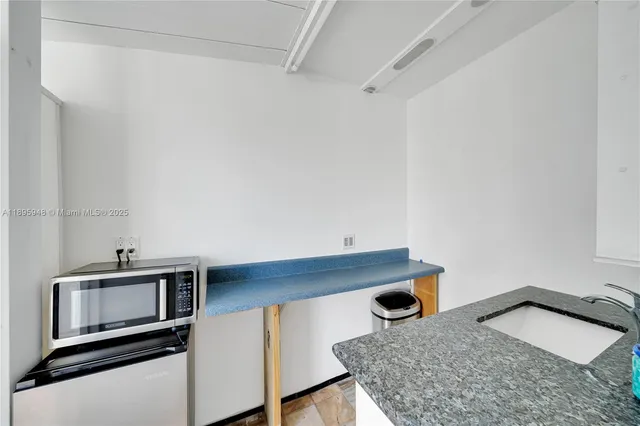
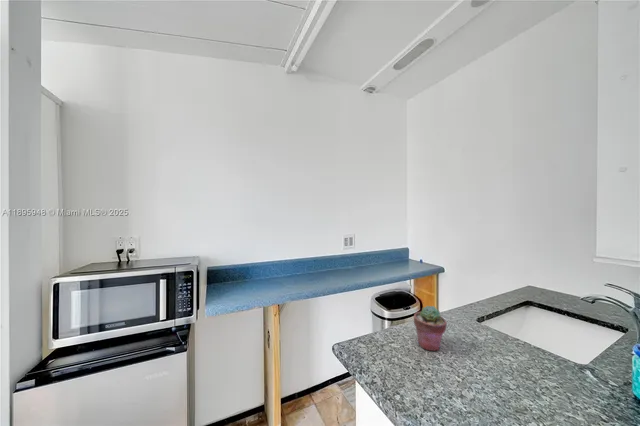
+ potted succulent [413,305,448,352]
